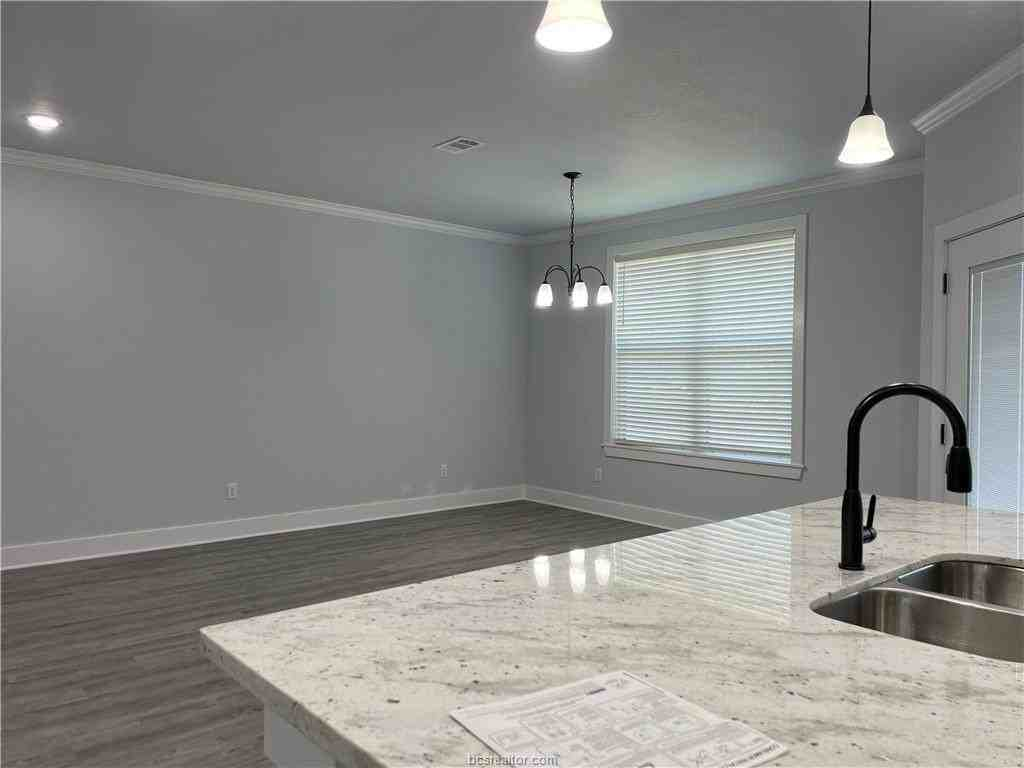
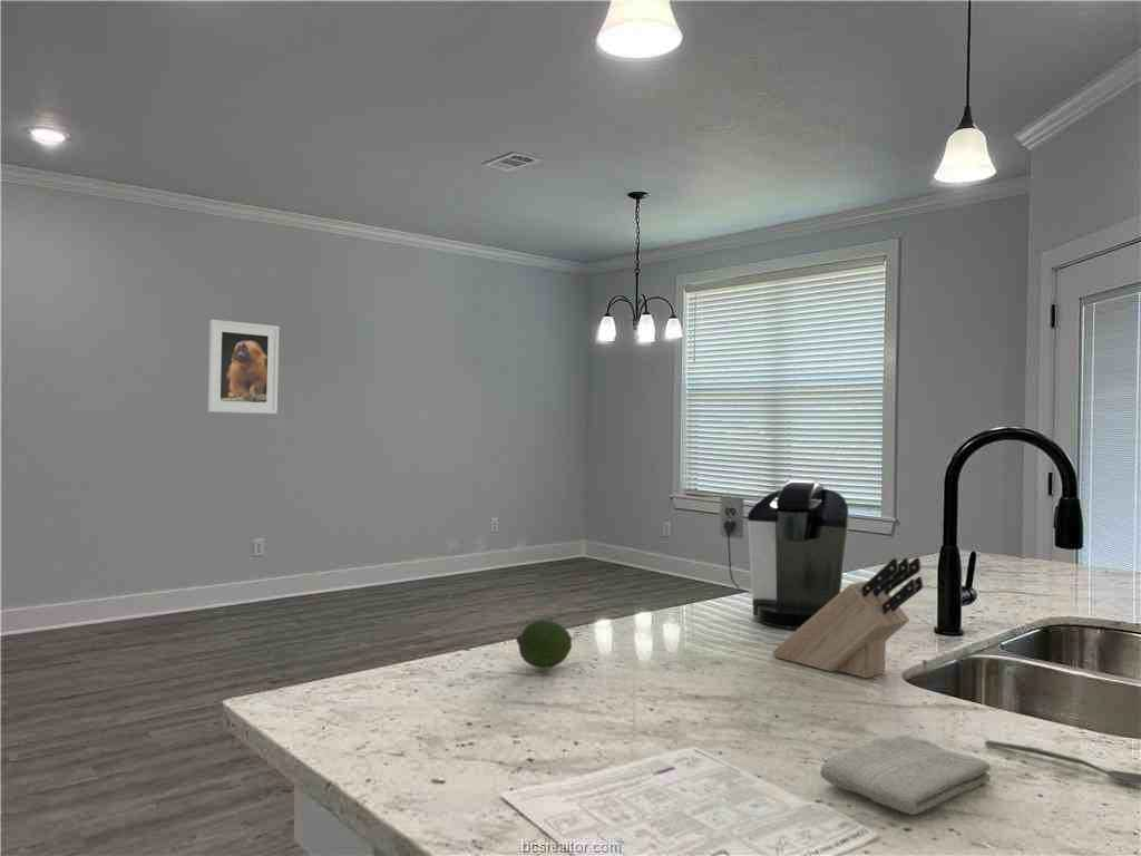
+ spoon [984,739,1141,785]
+ washcloth [819,735,992,816]
+ fruit [515,619,573,670]
+ knife block [771,556,924,679]
+ coffee maker [719,479,850,630]
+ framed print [207,319,280,415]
